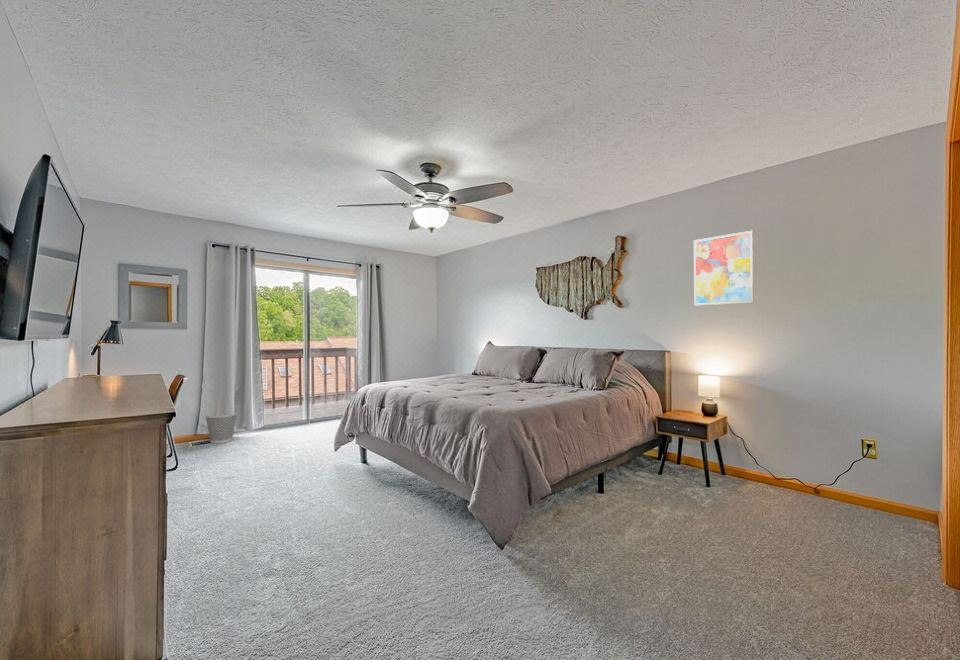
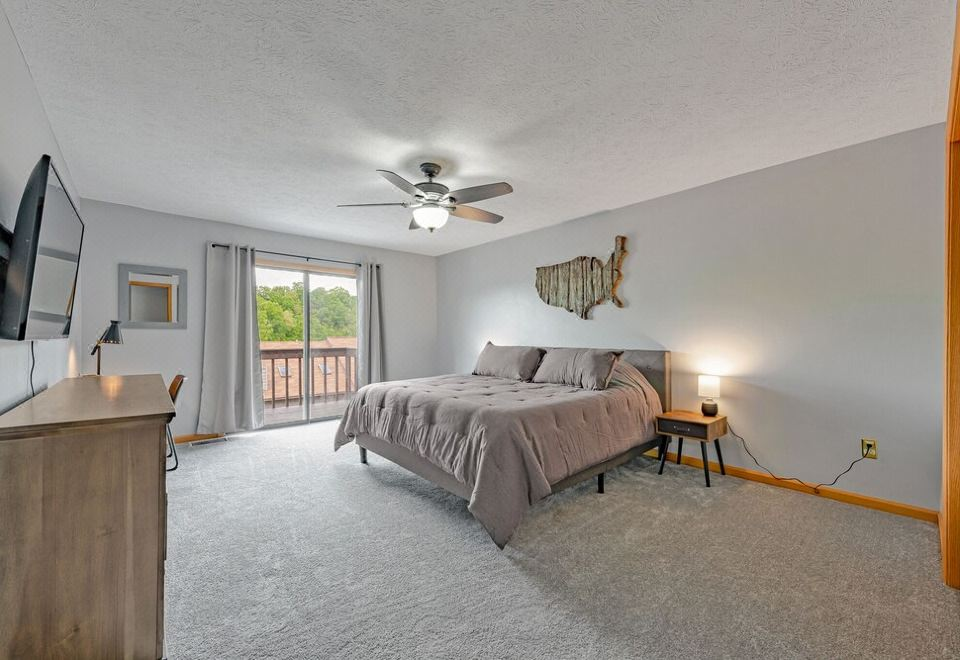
- wastebasket [204,410,239,444]
- wall art [693,230,755,307]
